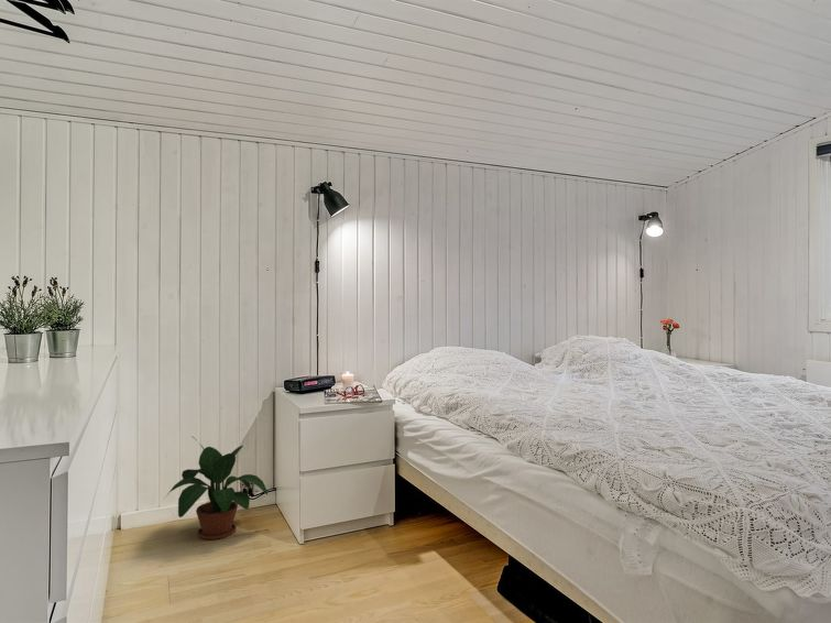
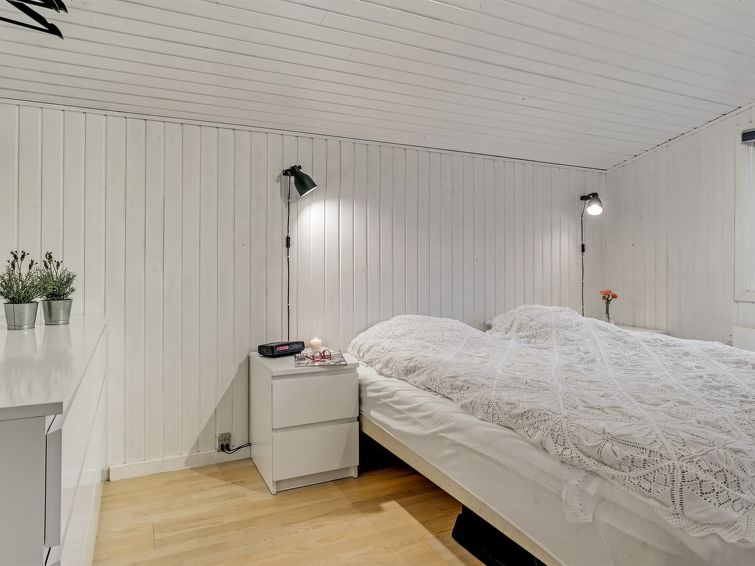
- potted plant [164,435,269,540]
